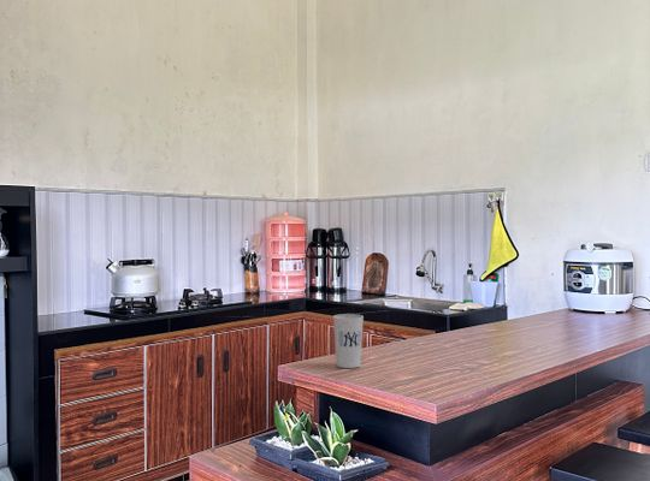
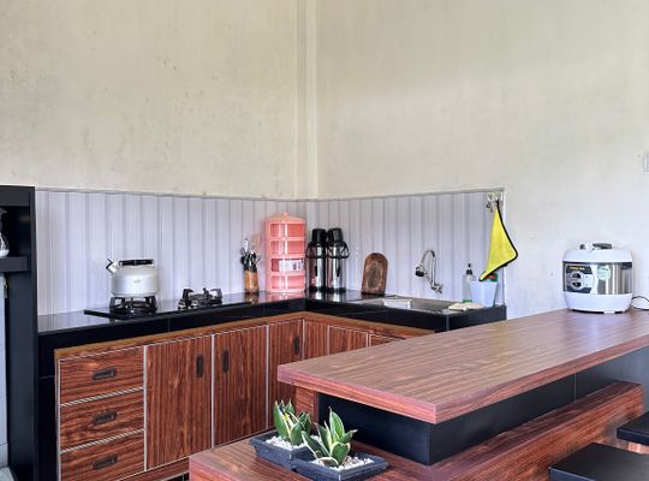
- cup [332,313,365,369]
